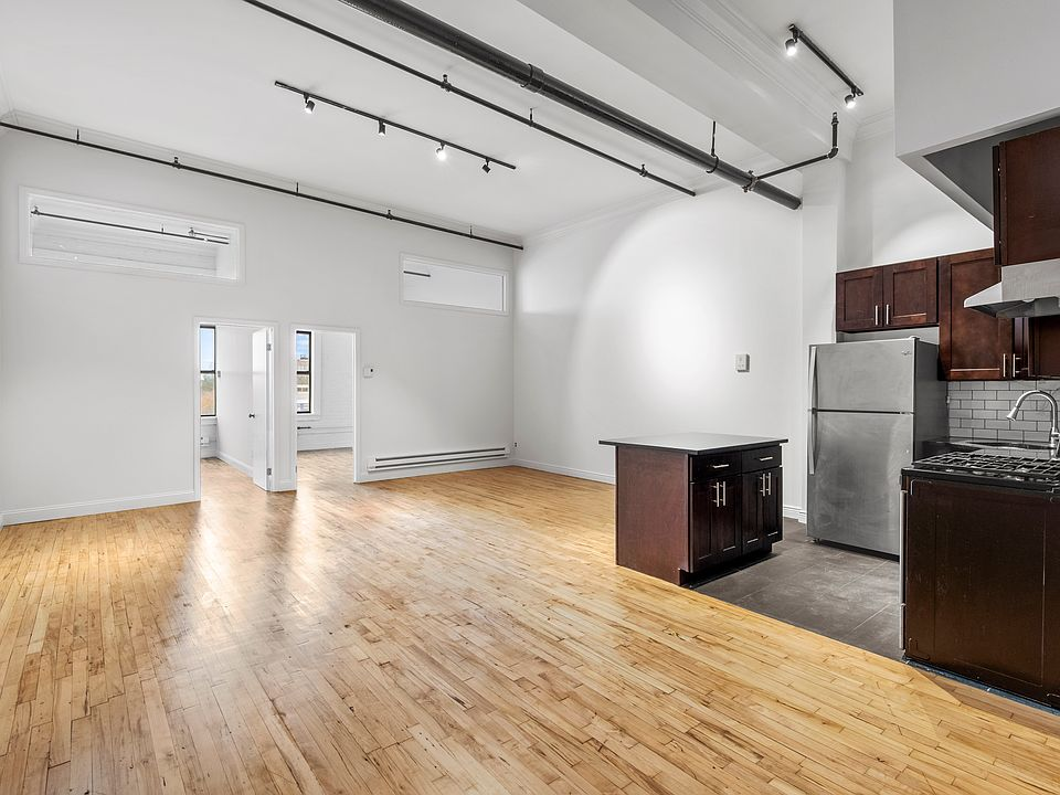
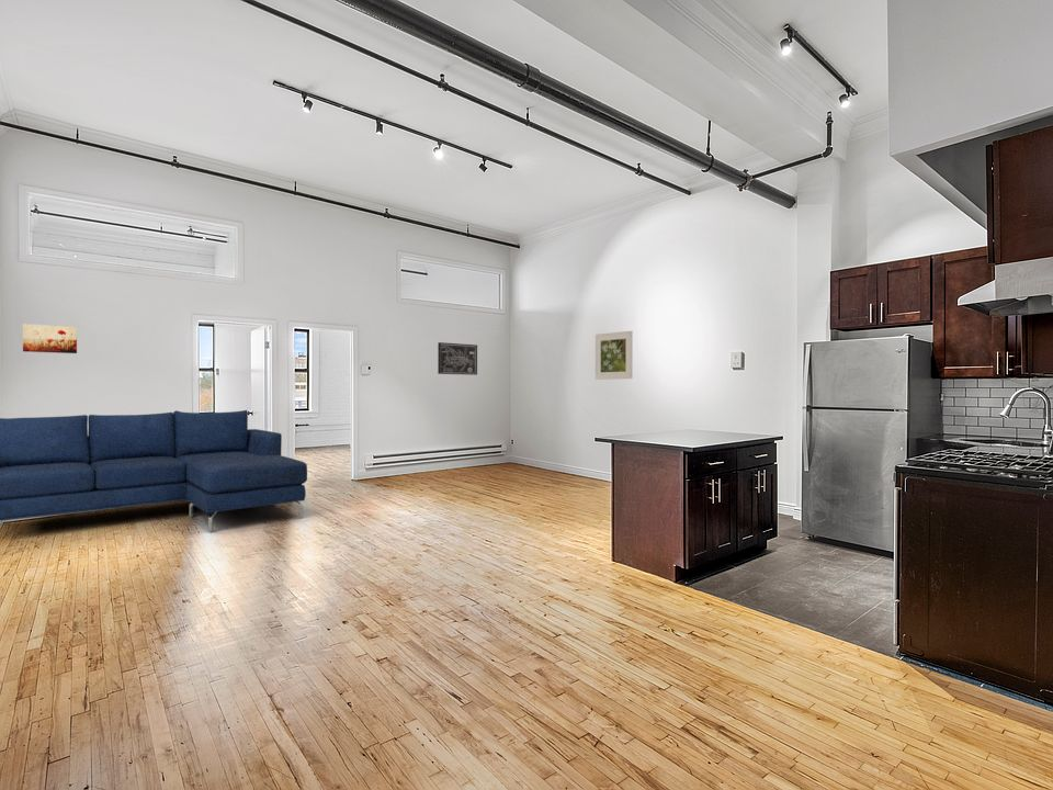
+ wall art [437,341,478,376]
+ wall art [22,323,78,354]
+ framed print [595,330,634,381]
+ sofa [0,409,308,533]
